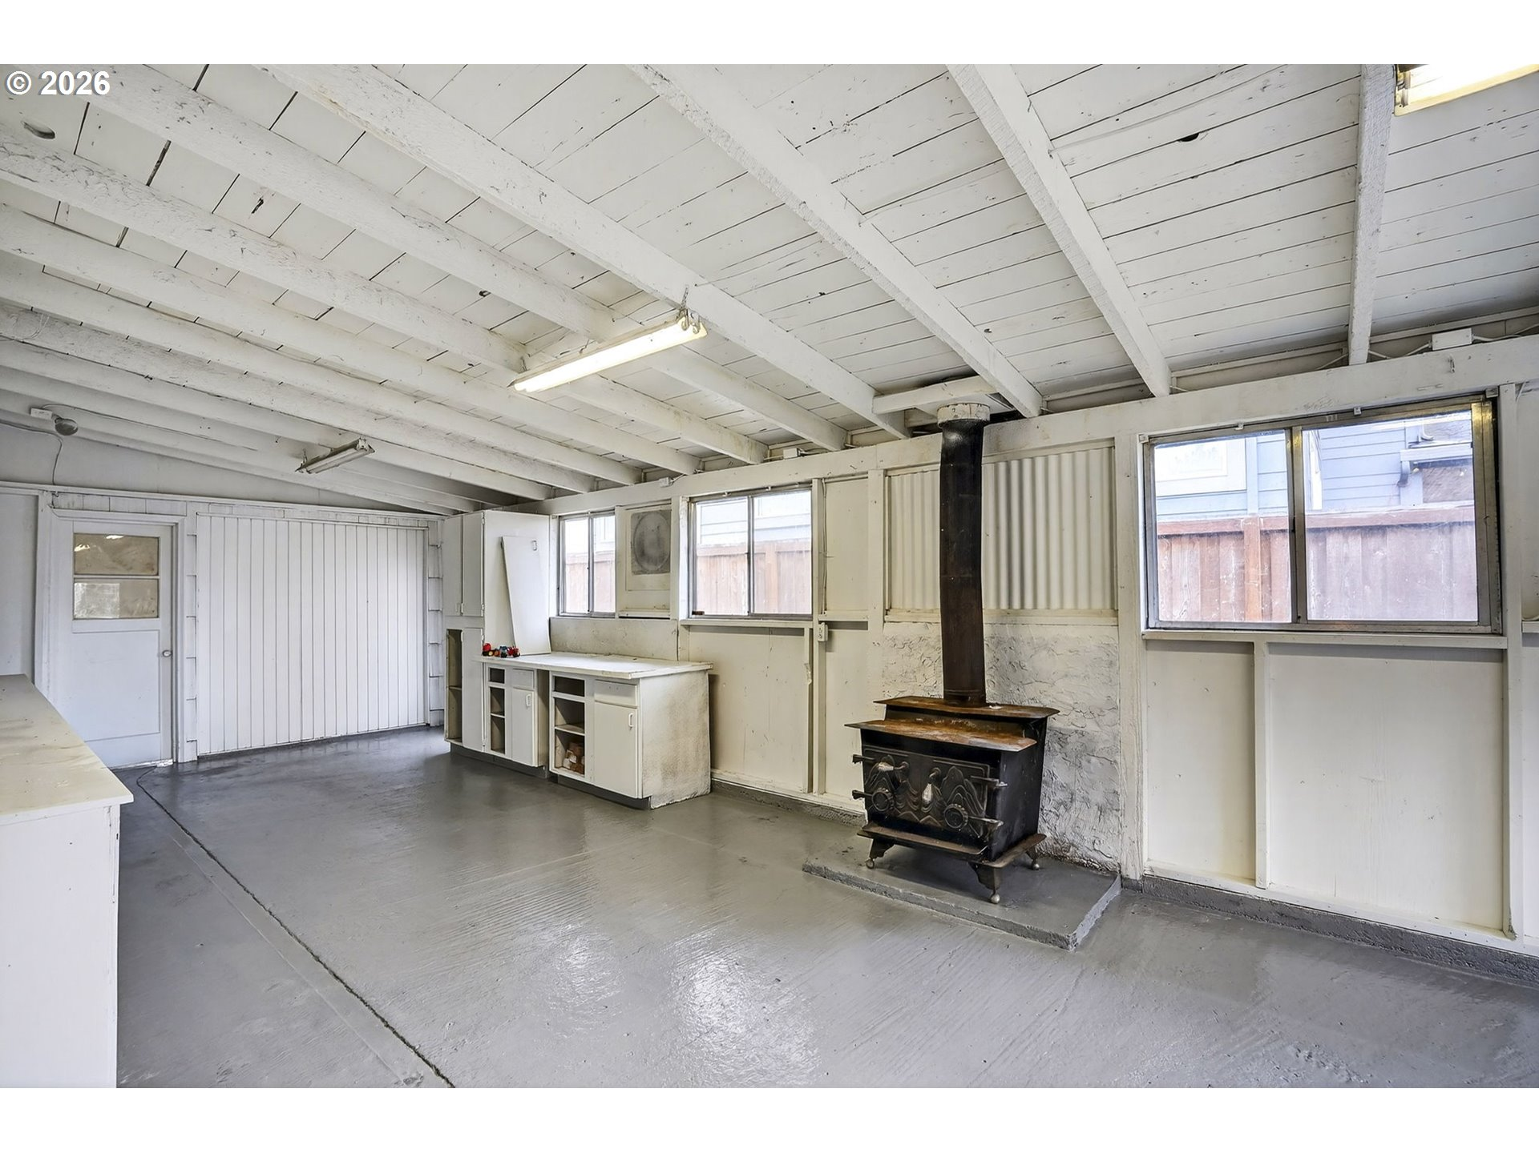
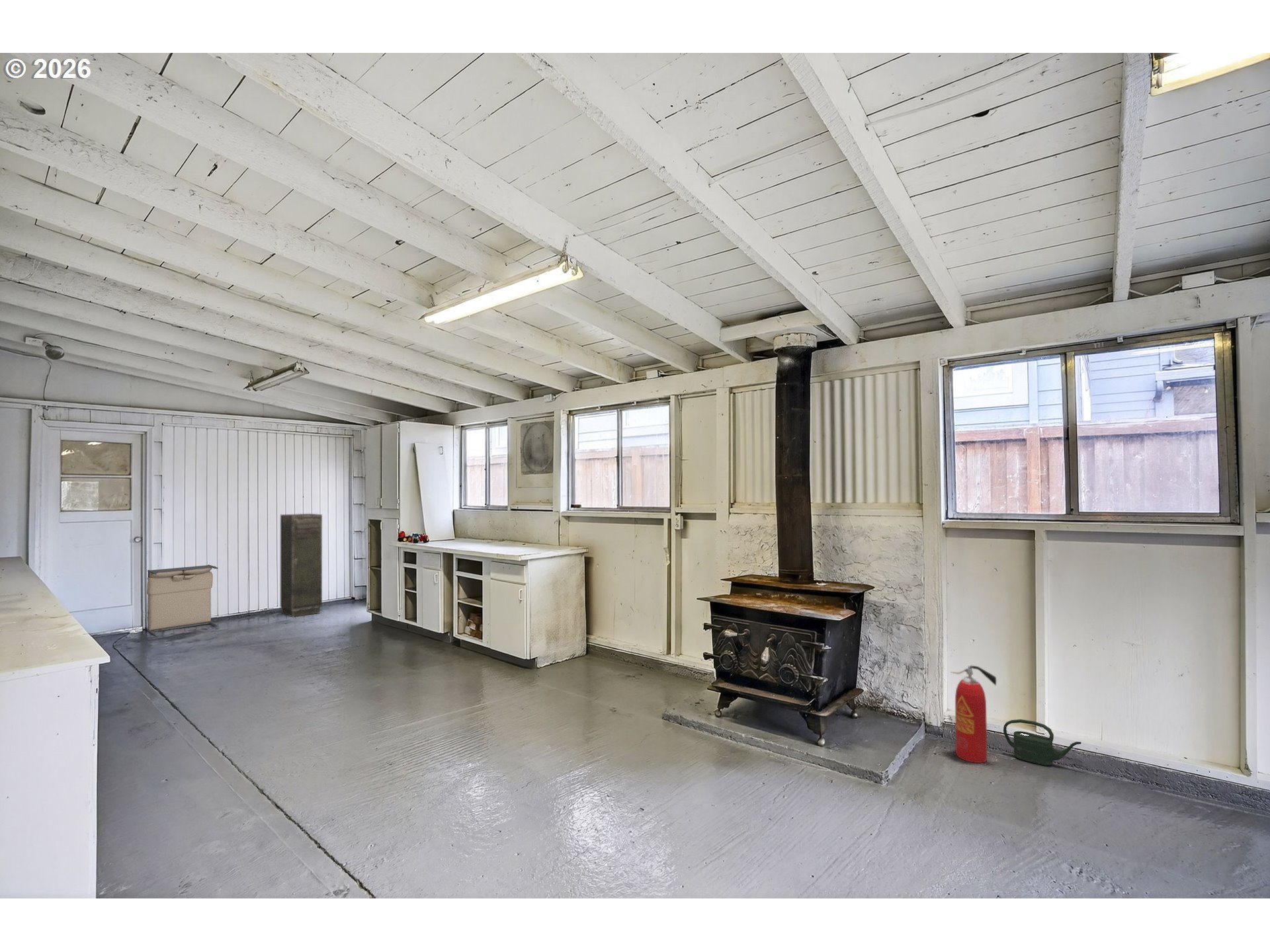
+ laundry hamper [146,564,219,637]
+ watering can [1003,719,1081,766]
+ storage cabinet [279,513,323,618]
+ fire extinguisher [950,664,997,764]
